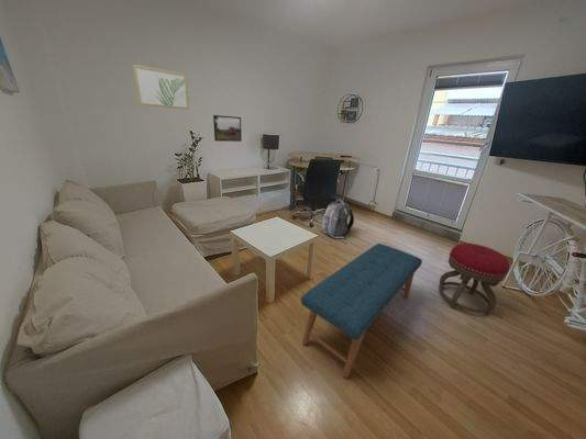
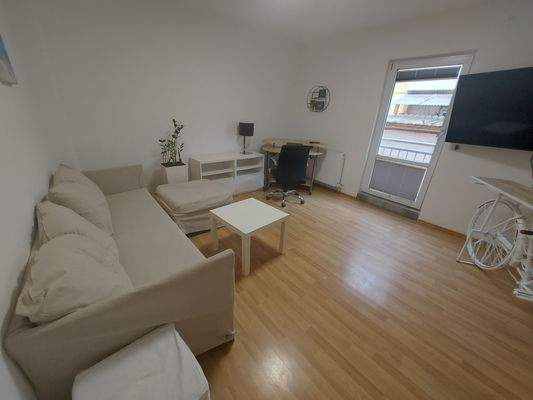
- backpack [321,199,355,239]
- bench [300,243,423,379]
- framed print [212,114,242,143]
- stool [438,243,511,316]
- wall art [132,64,190,111]
